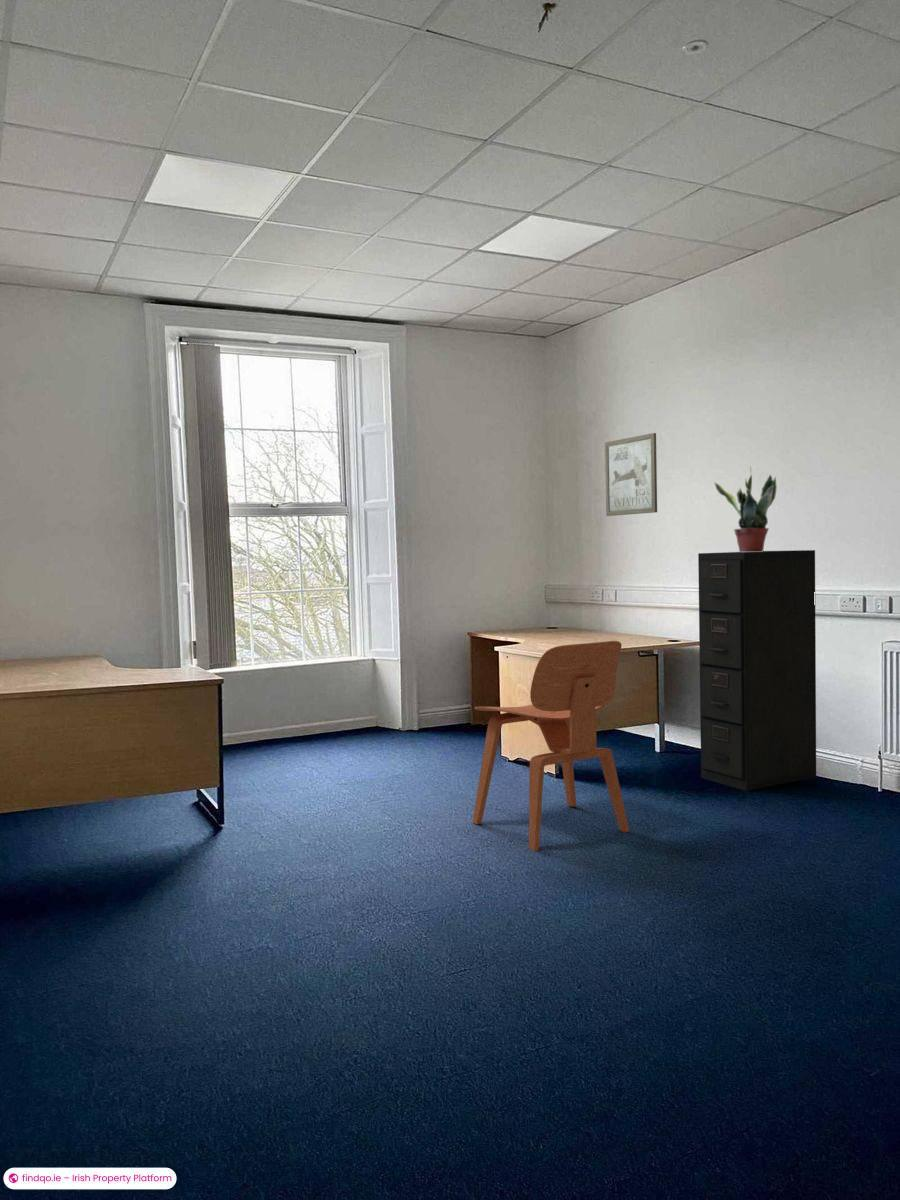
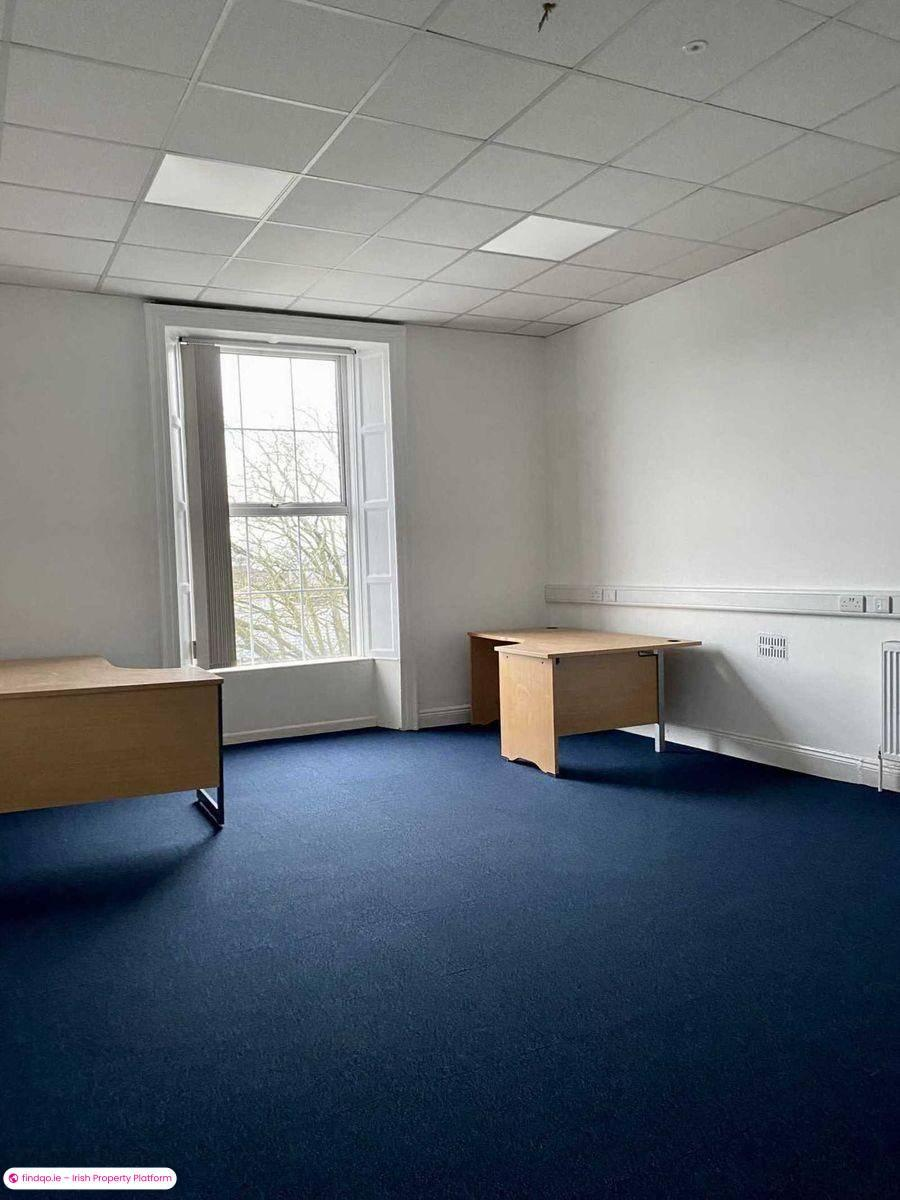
- potted plant [713,465,778,552]
- filing cabinet [697,549,817,792]
- wall art [604,432,658,517]
- chair [472,640,630,852]
